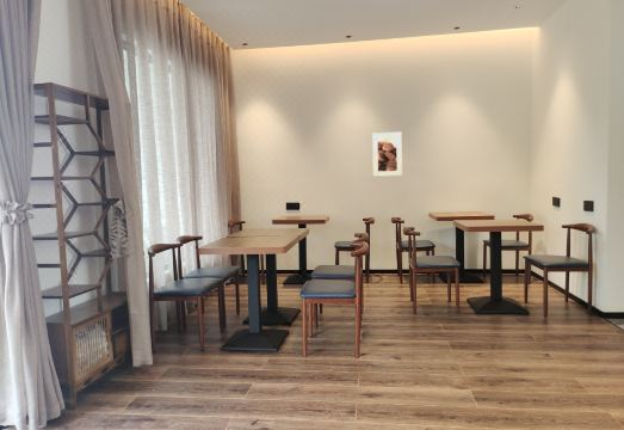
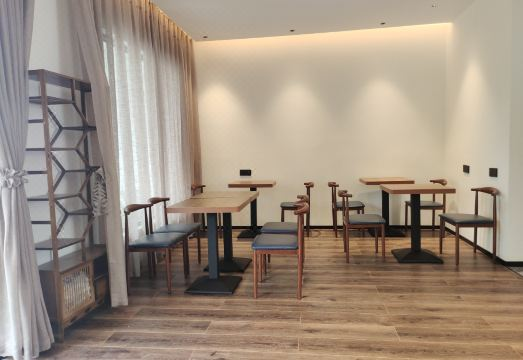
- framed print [371,131,403,178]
